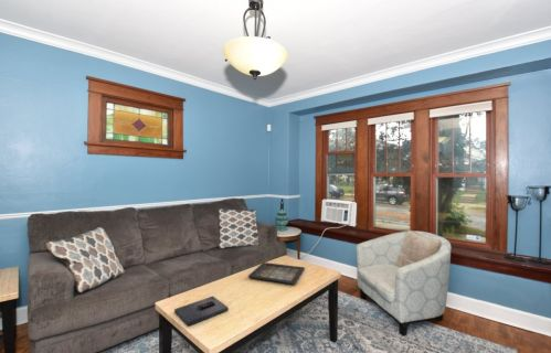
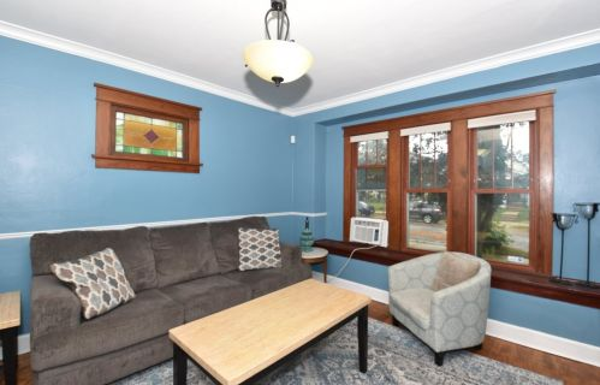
- book [173,295,230,328]
- icon panel [247,261,306,286]
